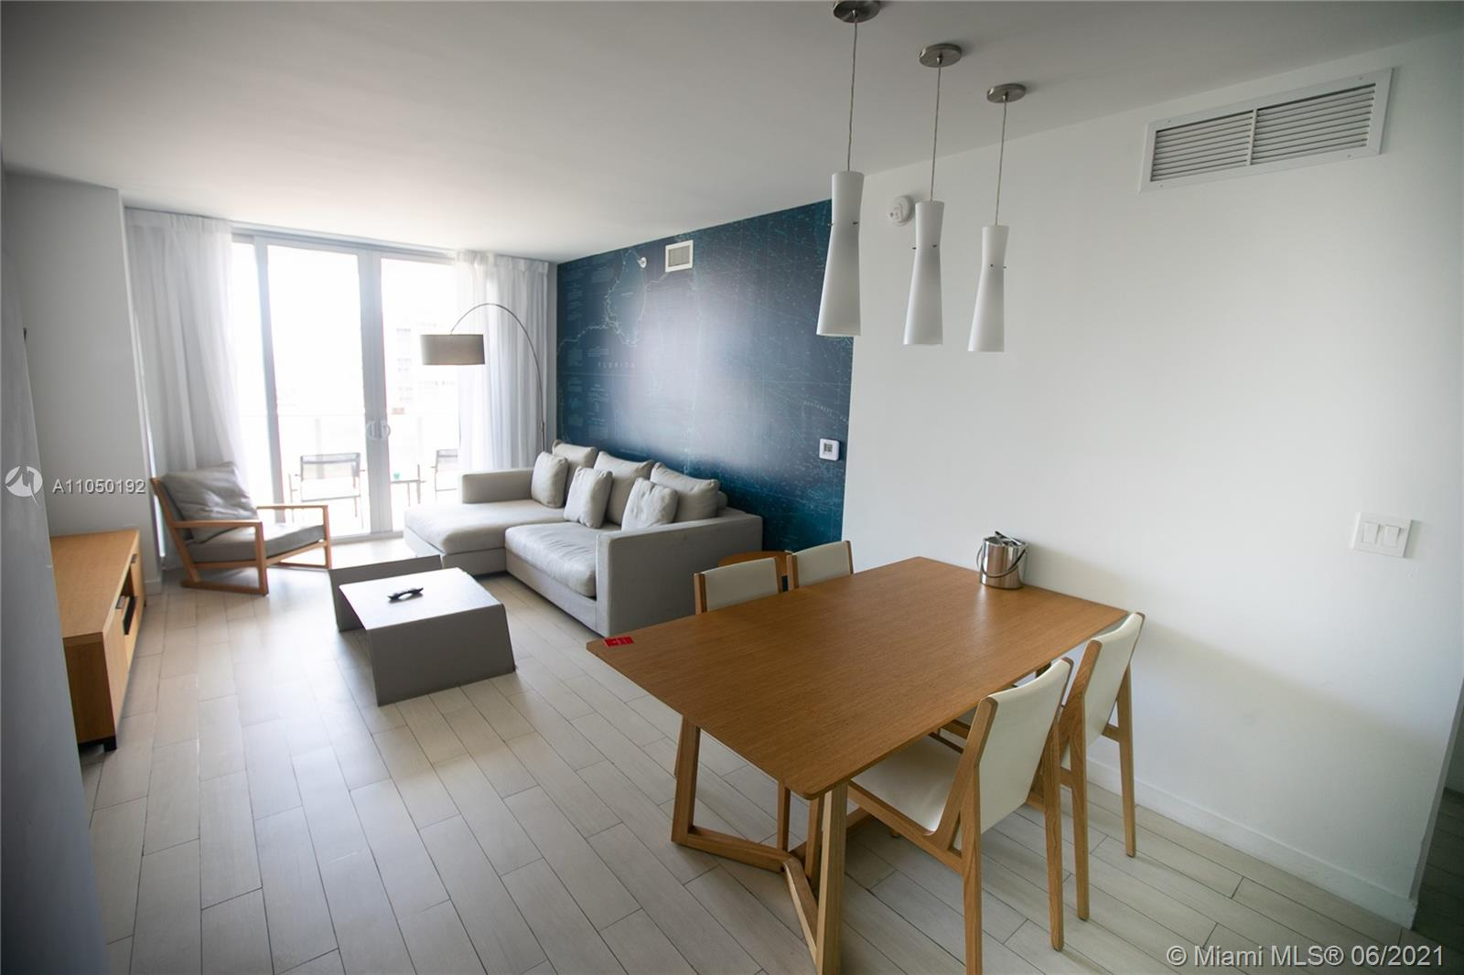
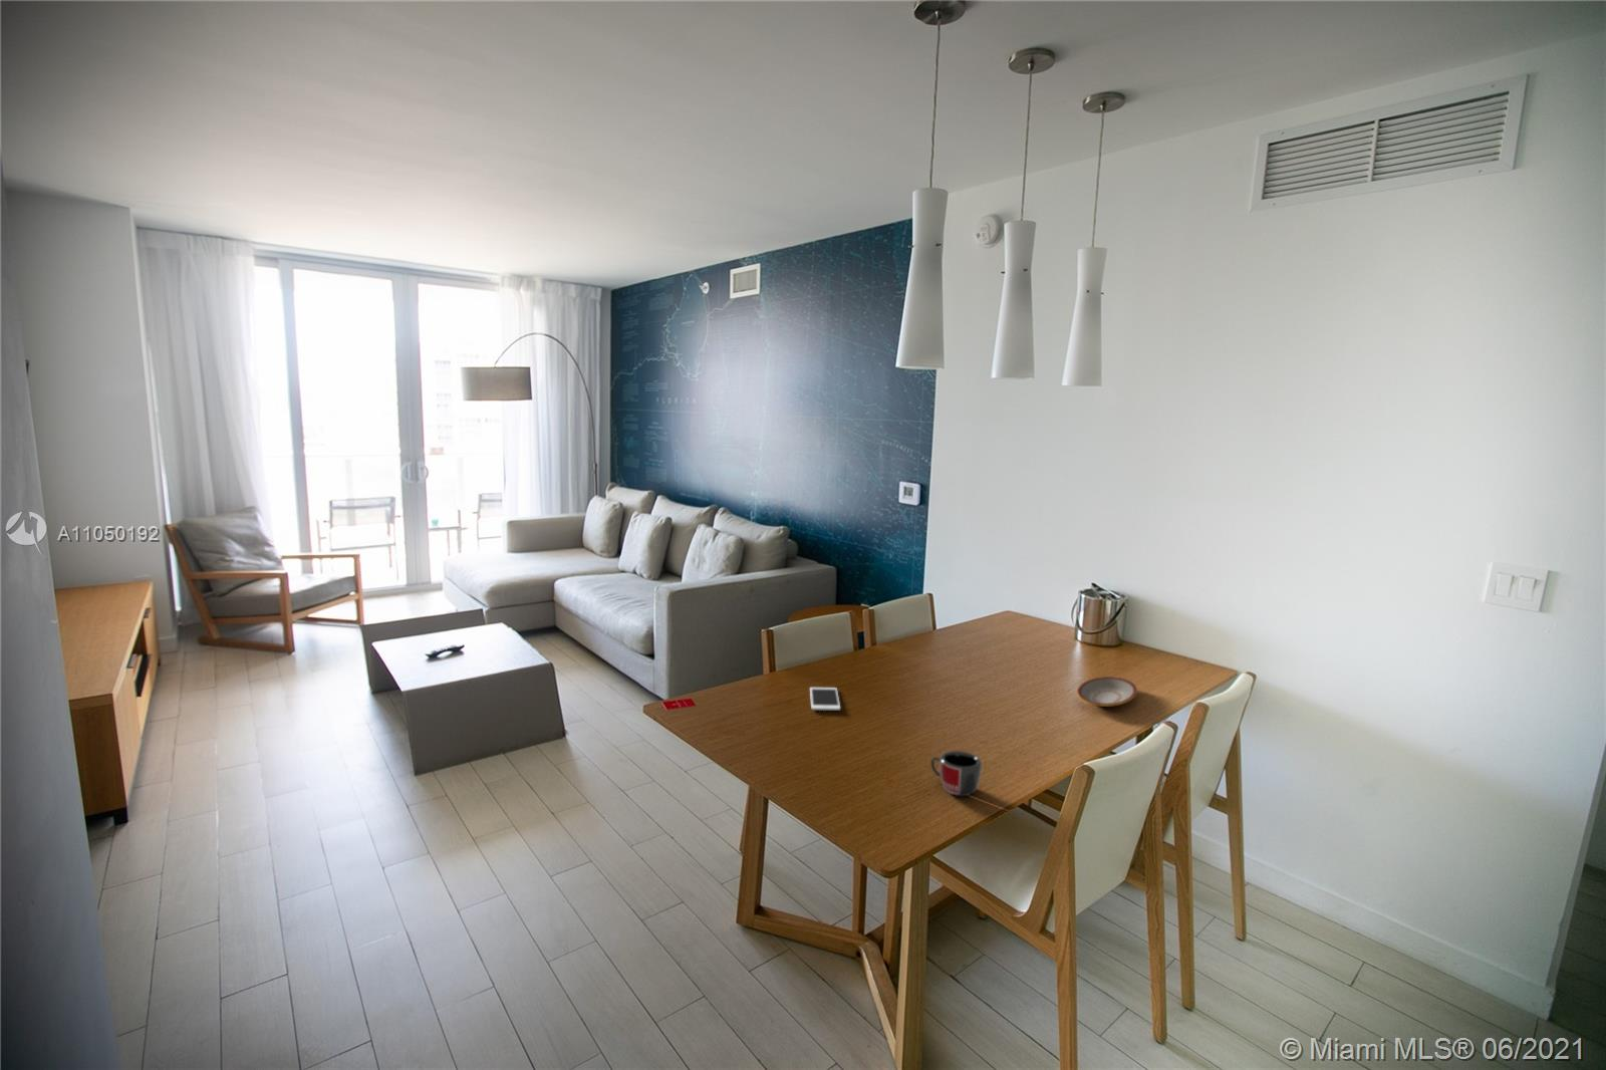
+ plate [1076,676,1138,708]
+ mug [929,750,983,797]
+ cell phone [810,687,841,712]
